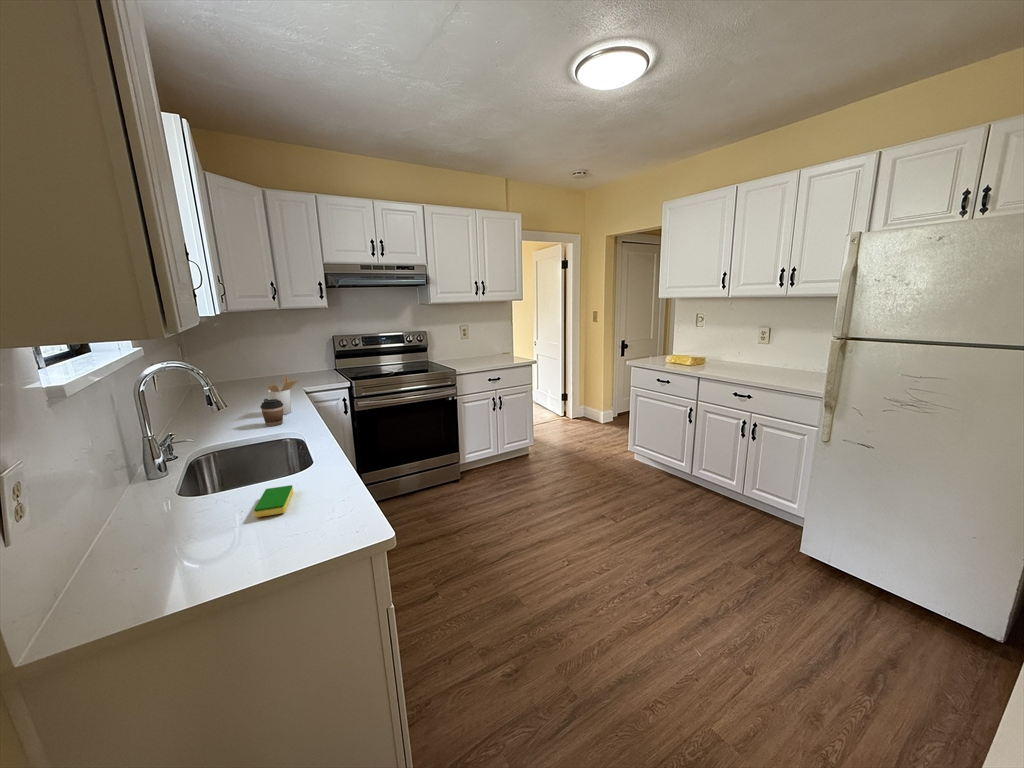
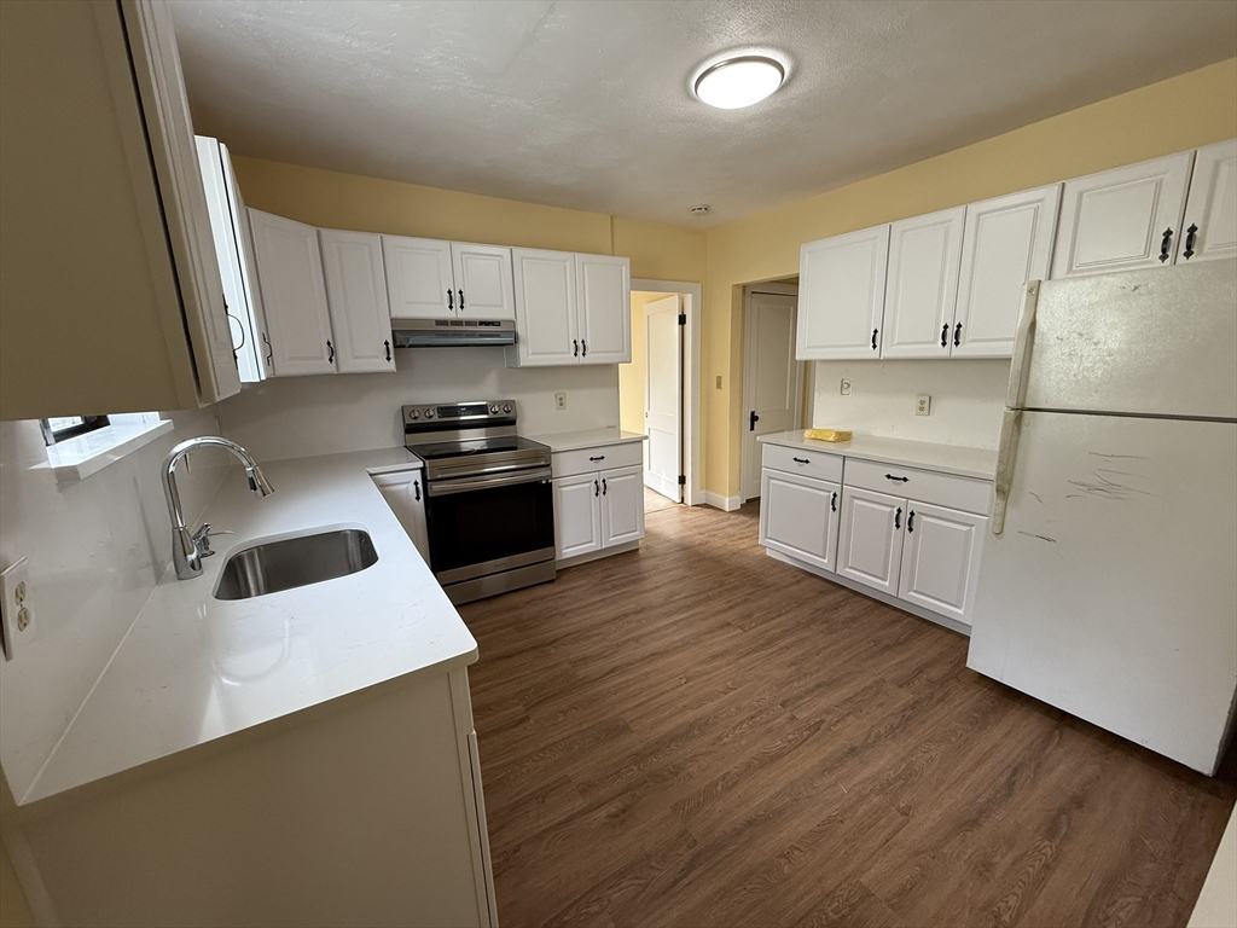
- dish sponge [253,484,294,518]
- coffee cup [259,398,284,427]
- utensil holder [267,376,299,415]
